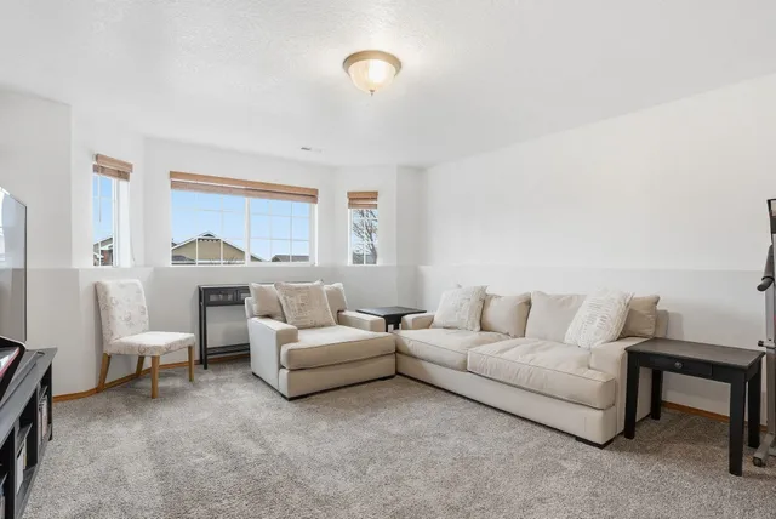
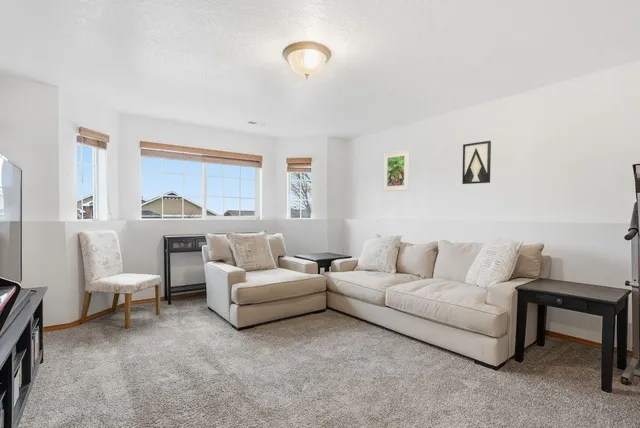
+ wall art [461,140,492,185]
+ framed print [382,149,410,192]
